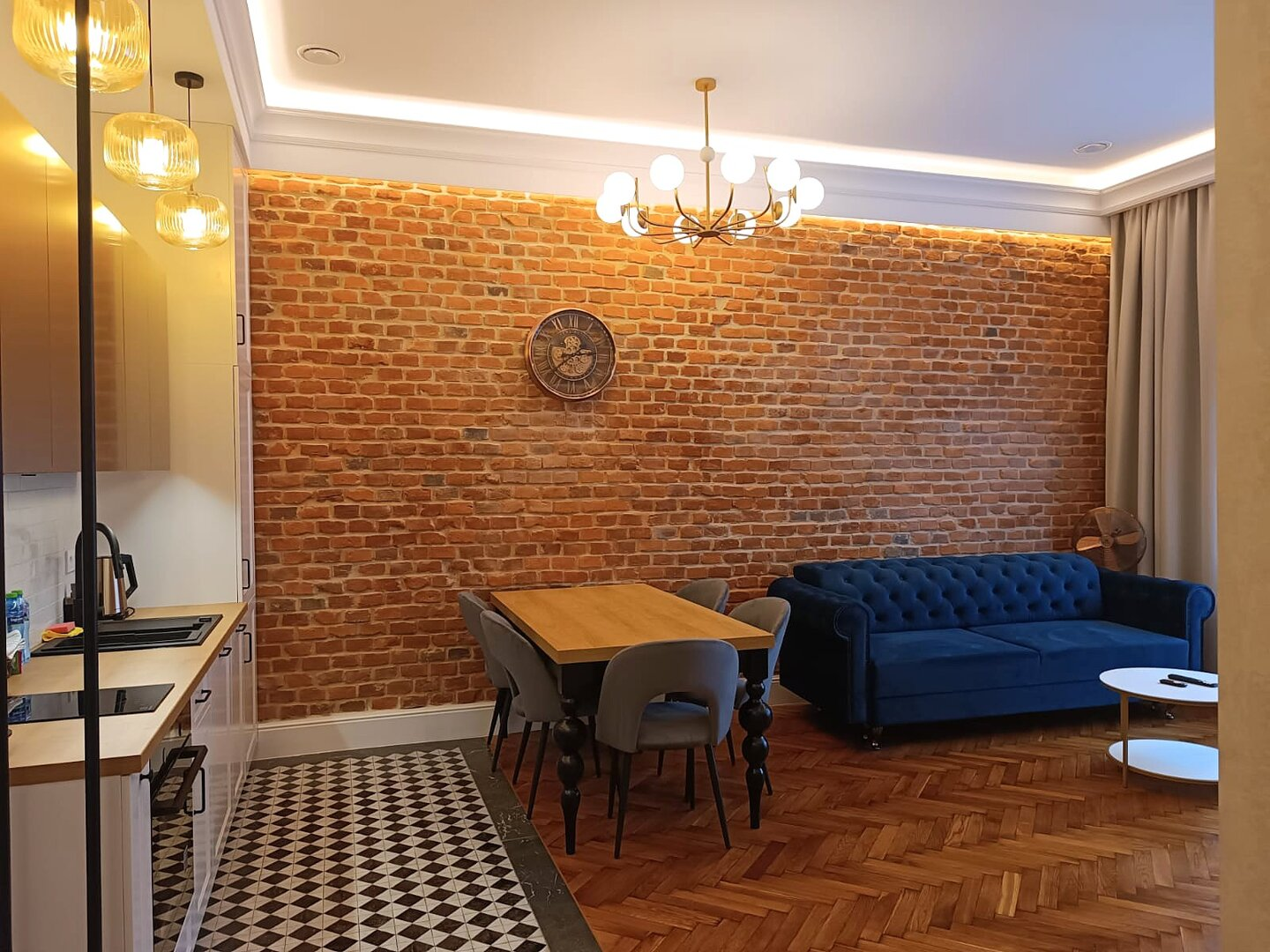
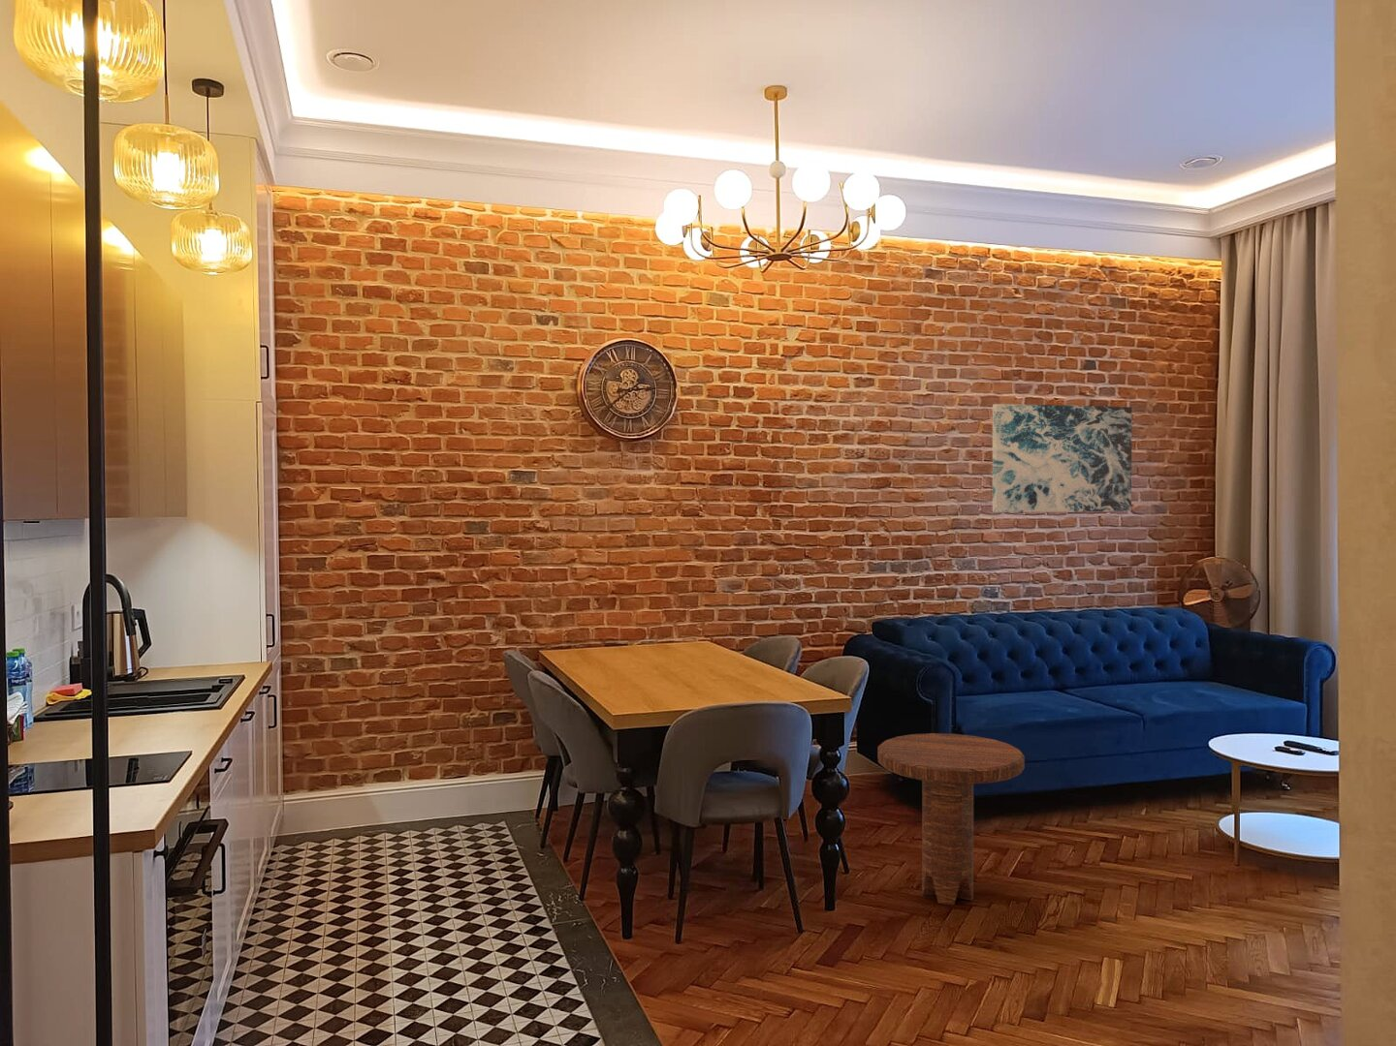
+ side table [876,732,1026,905]
+ wall art [991,403,1132,513]
